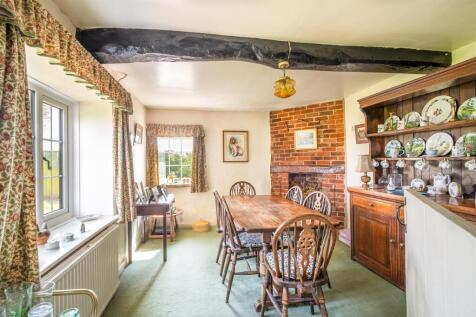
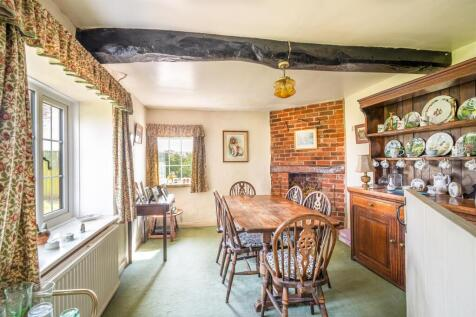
- basket [190,209,212,233]
